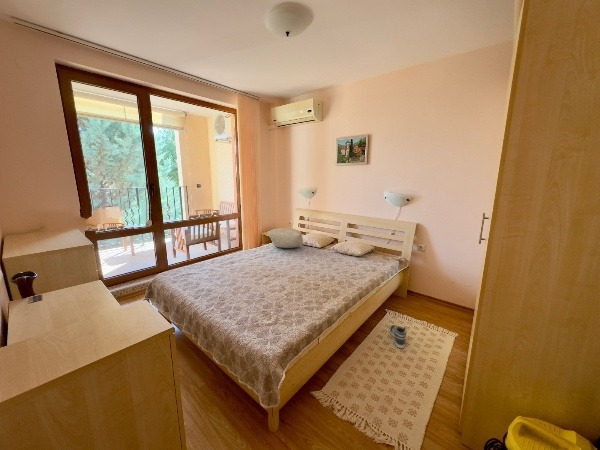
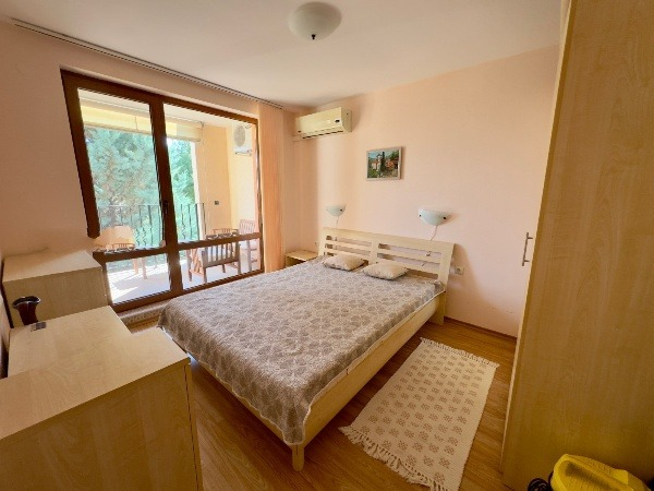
- pillow [266,227,304,249]
- sneaker [389,324,408,350]
